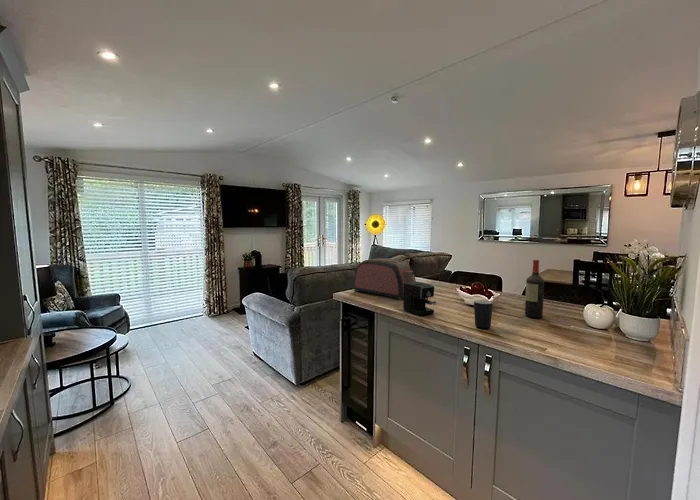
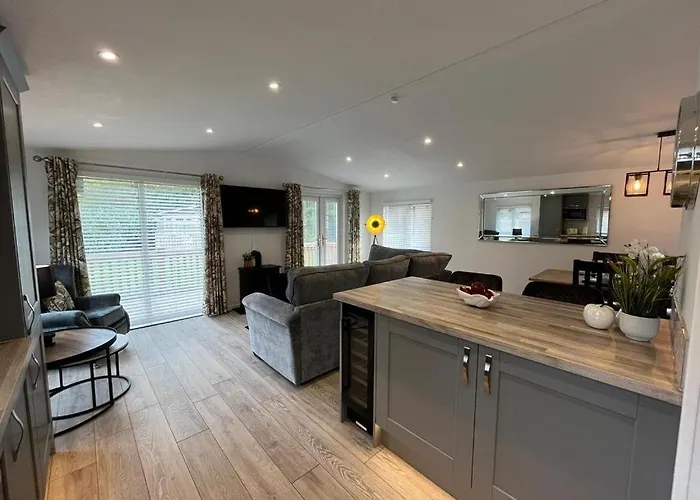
- mug [473,299,494,329]
- coffee maker [402,281,437,316]
- toaster [352,257,417,300]
- wine bottle [524,259,545,319]
